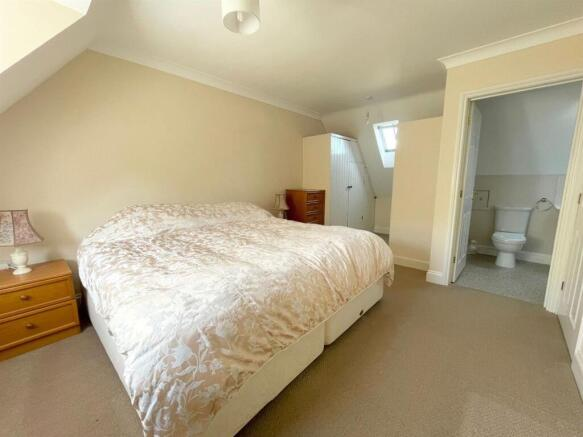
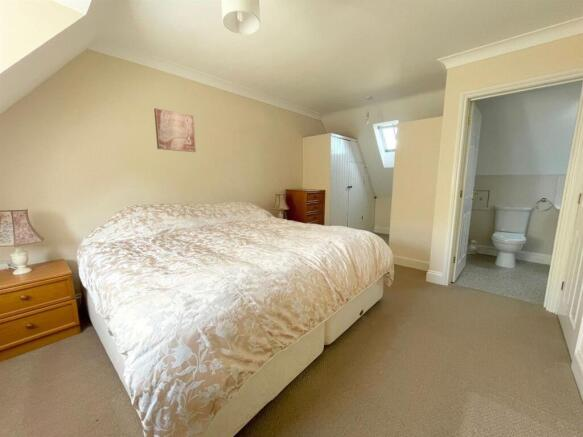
+ wall art [153,107,197,153]
